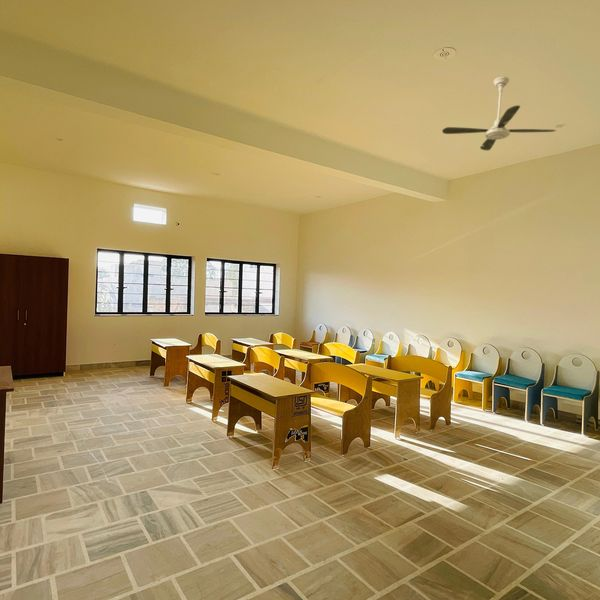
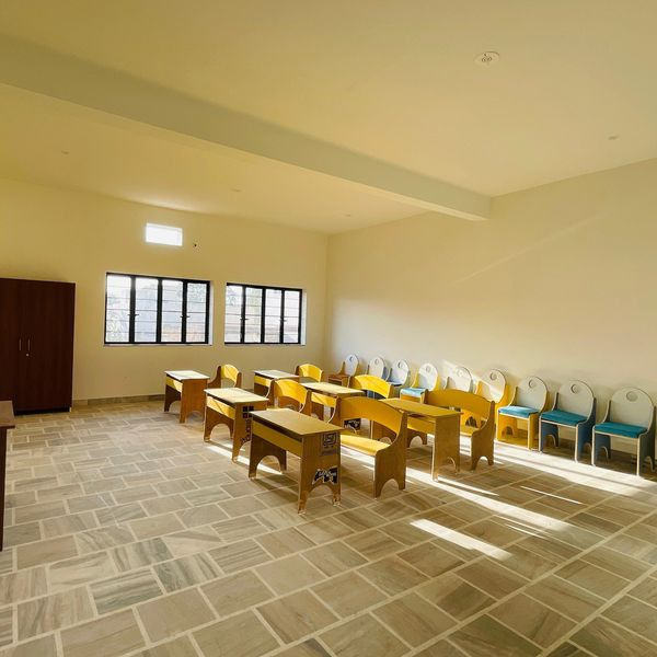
- ceiling fan [441,76,557,151]
